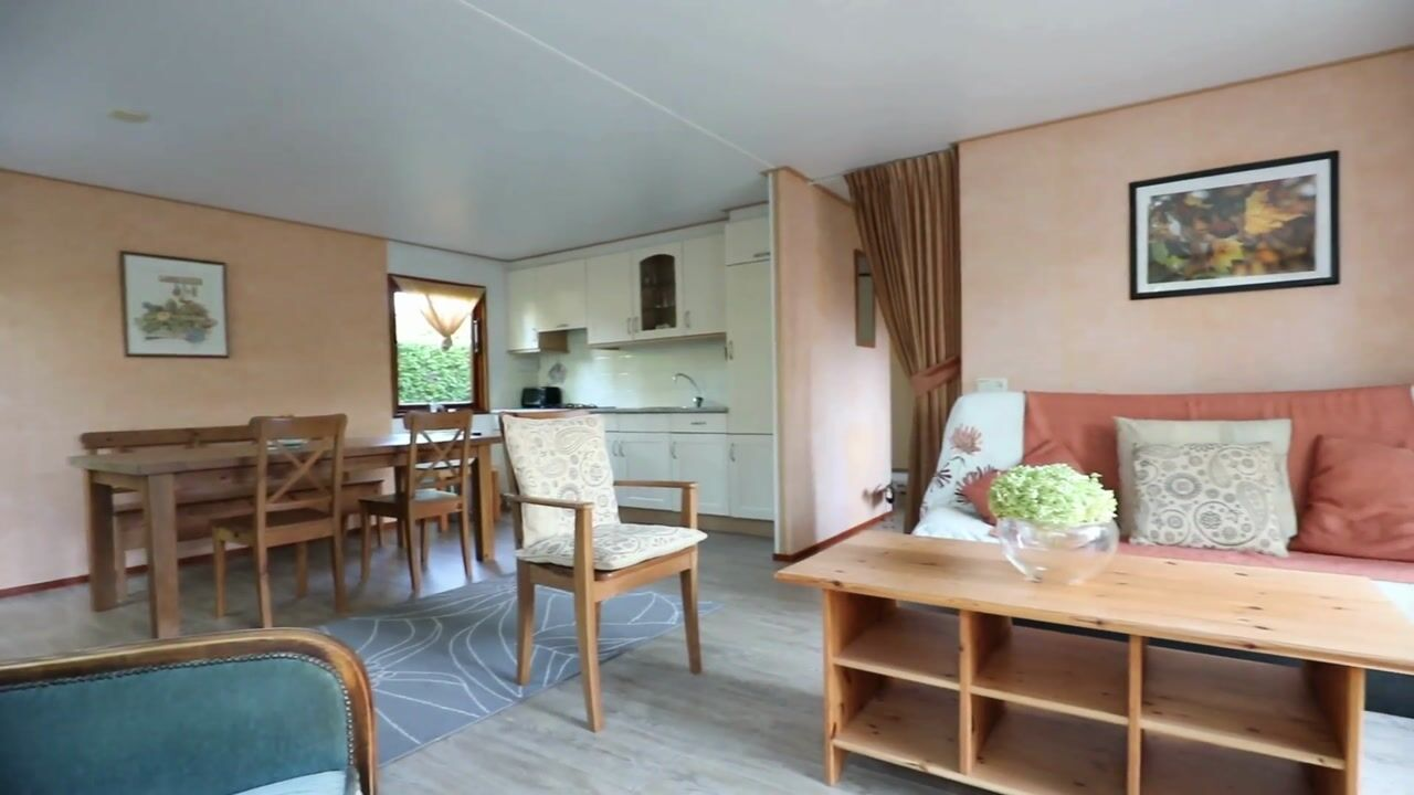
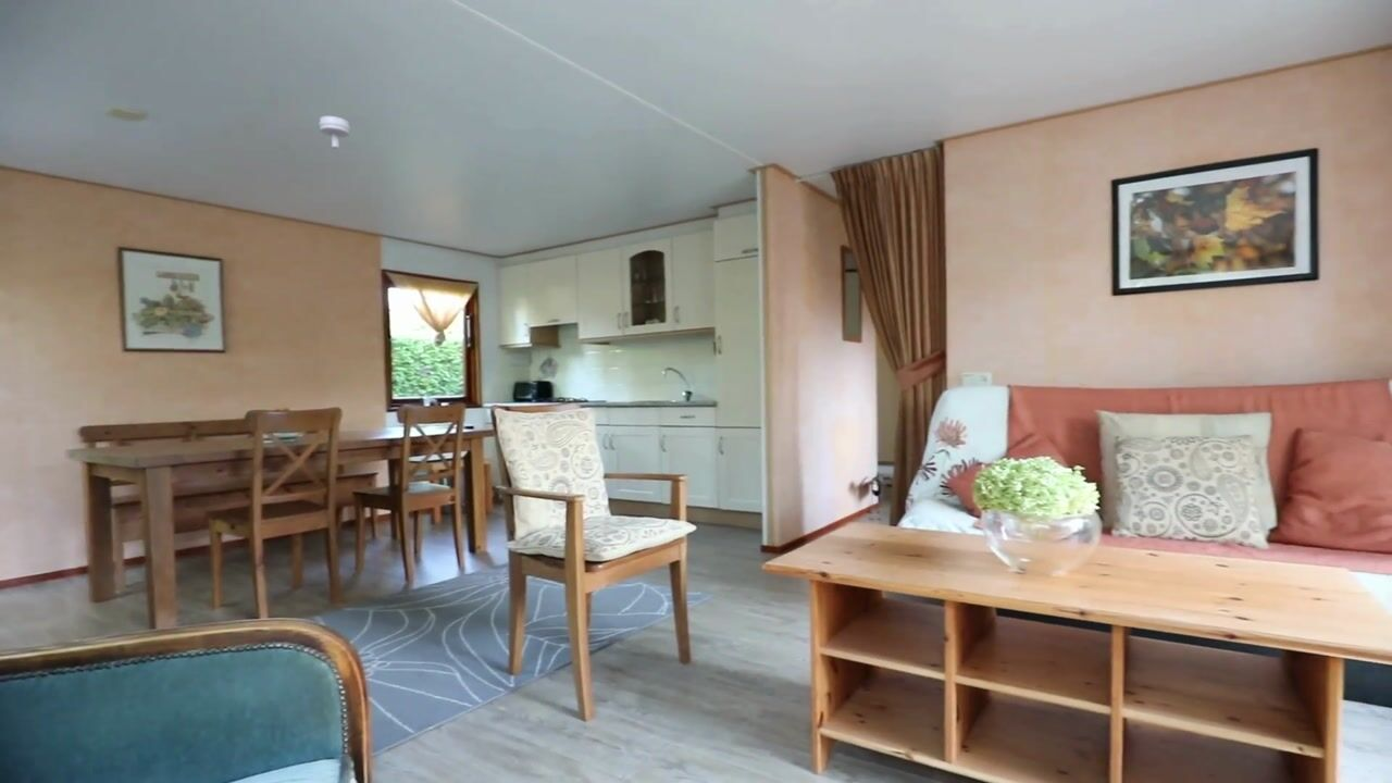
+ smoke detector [319,115,351,150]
